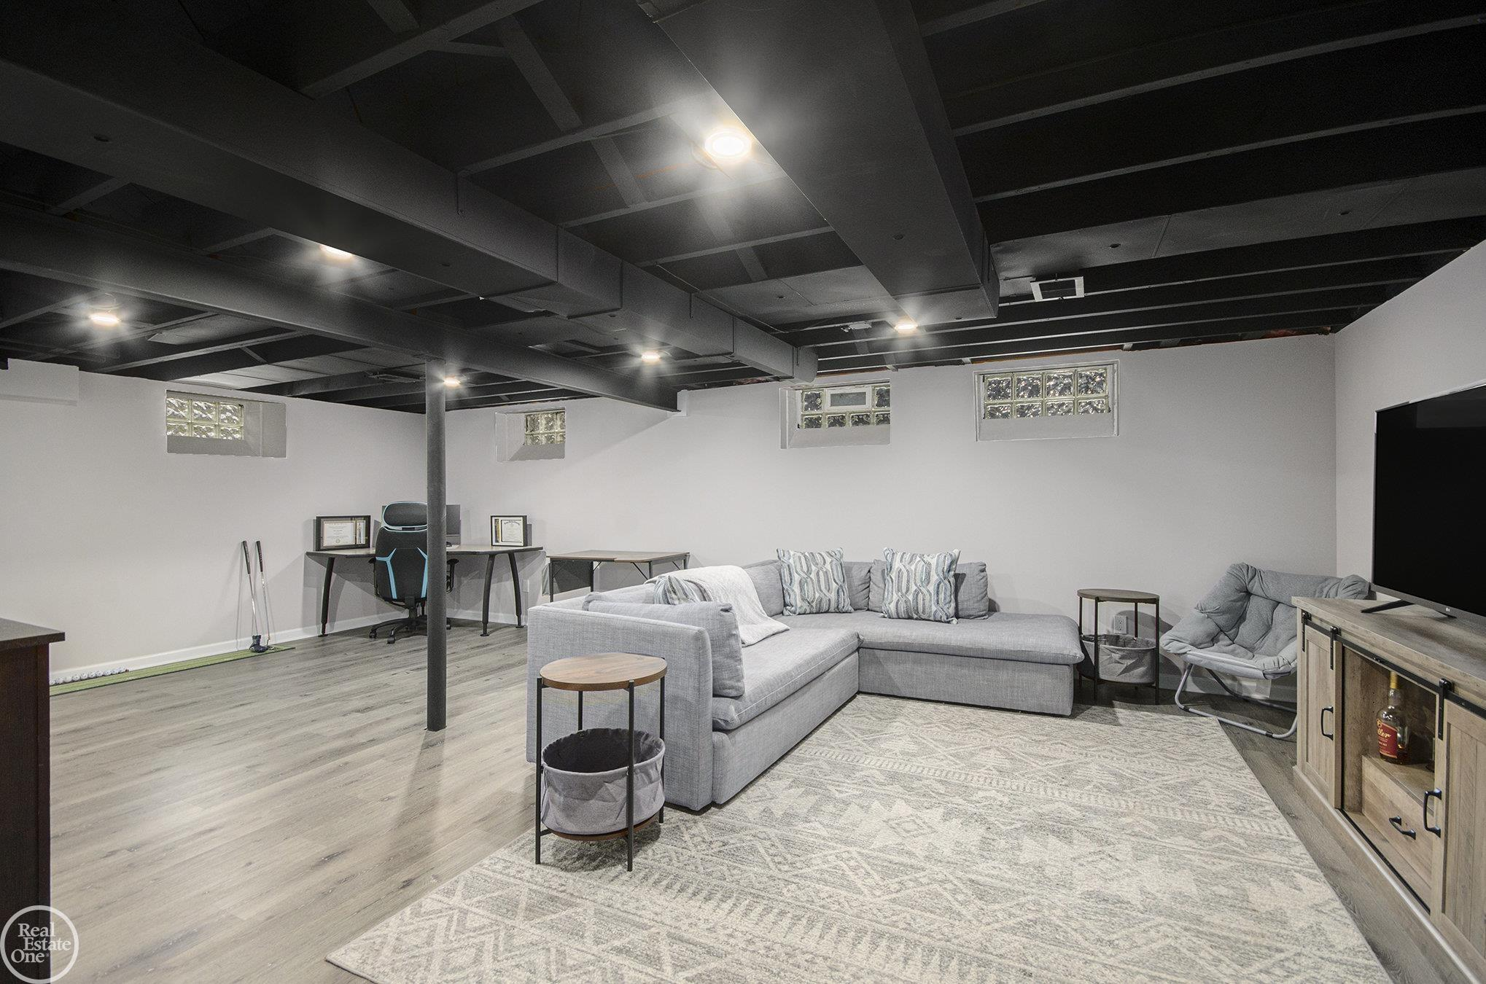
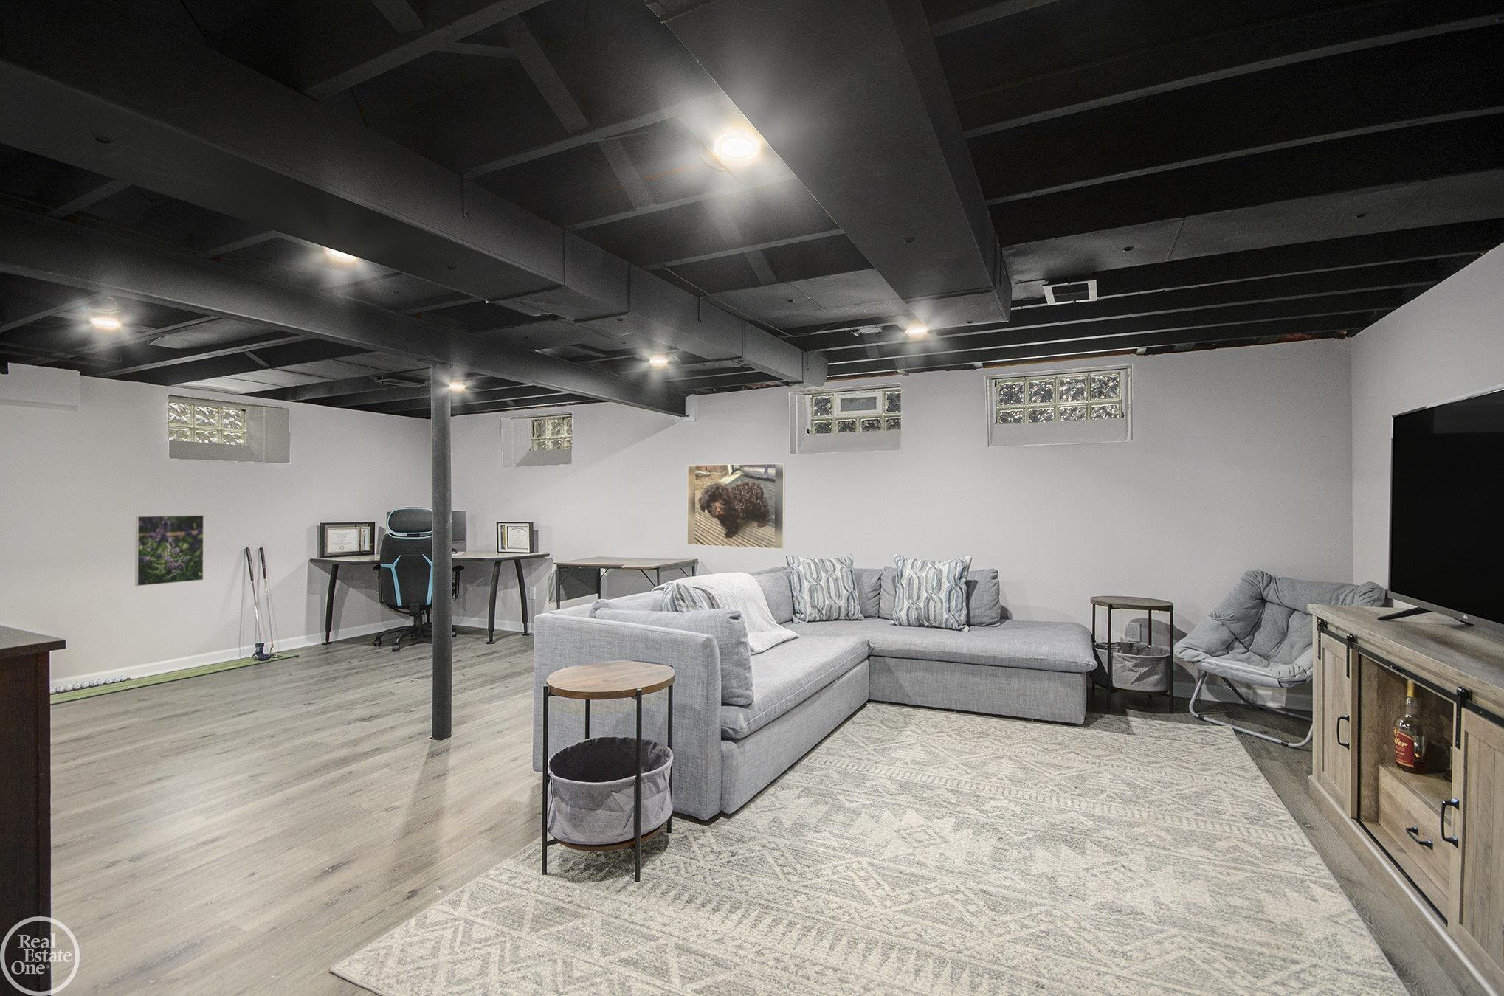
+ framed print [135,515,205,587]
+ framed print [686,462,786,549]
